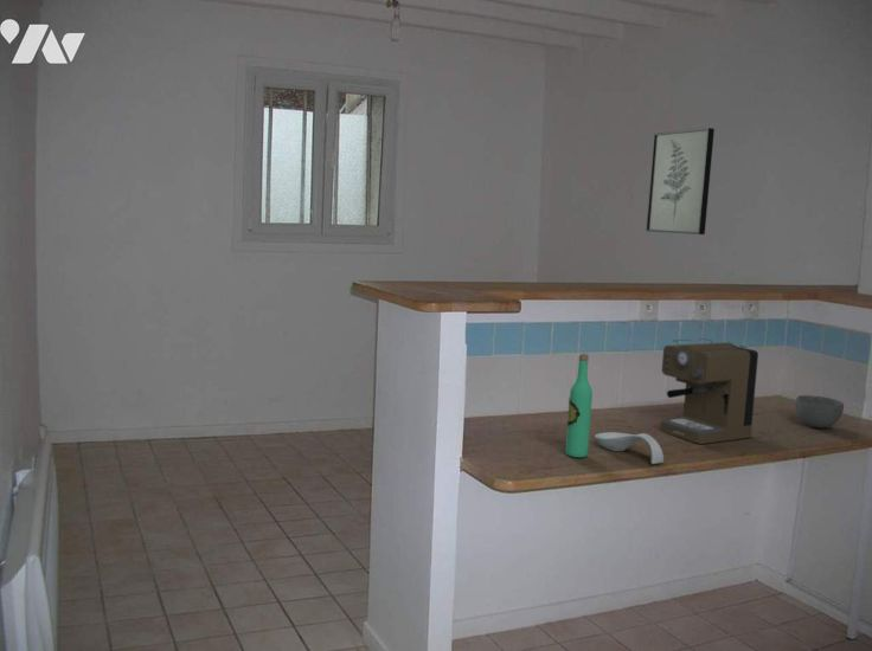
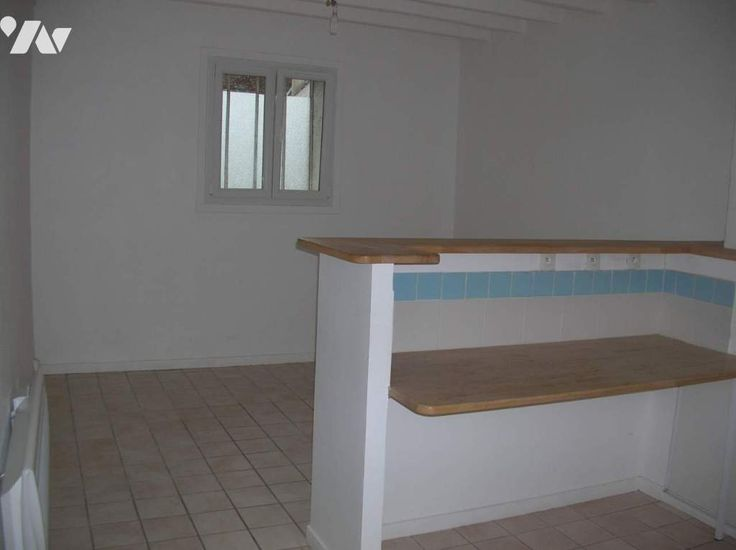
- coffee maker [659,337,759,445]
- spoon rest [594,431,665,465]
- wine bottle [565,353,594,458]
- bowl [794,394,845,428]
- wall art [645,127,716,236]
